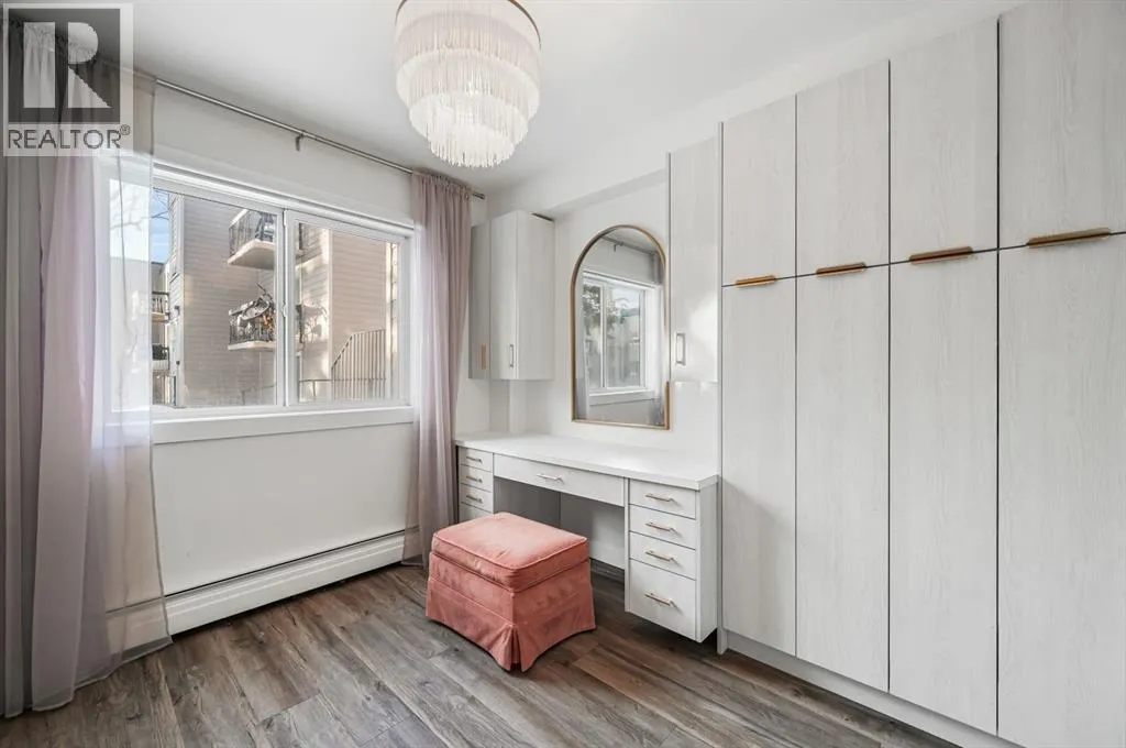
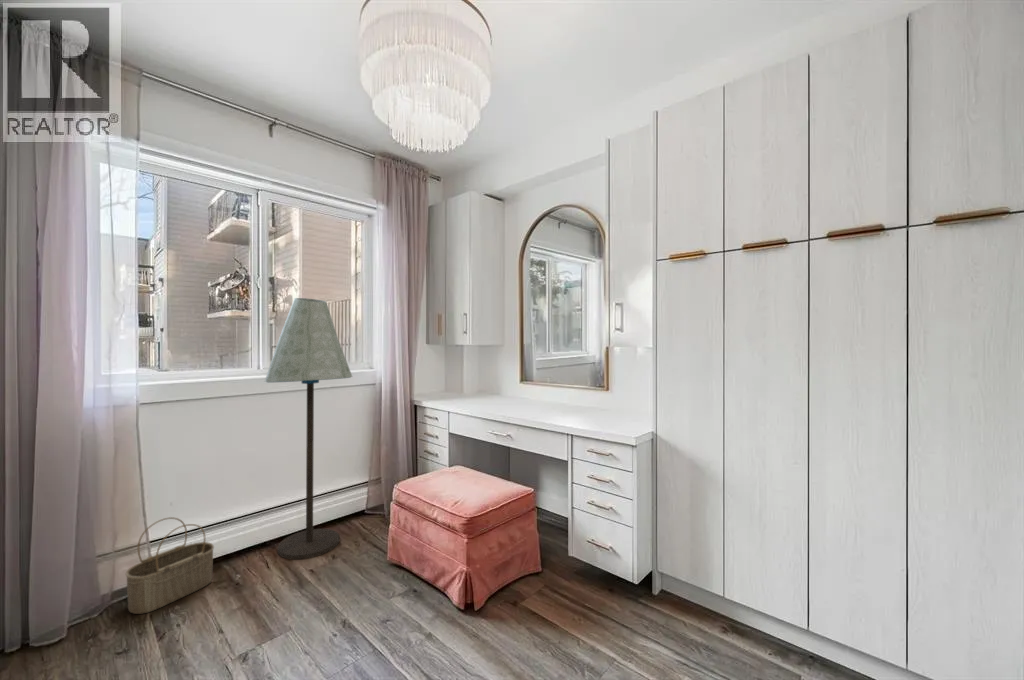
+ floor lamp [264,297,353,561]
+ wicker basket [125,516,215,615]
